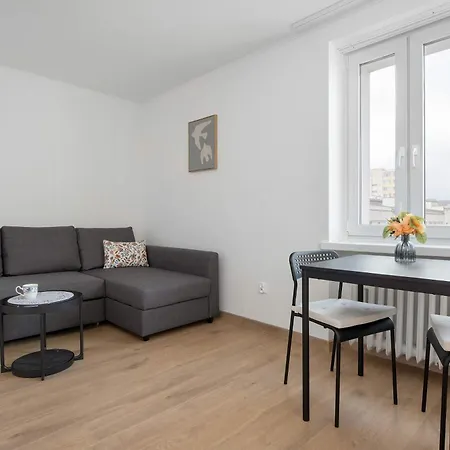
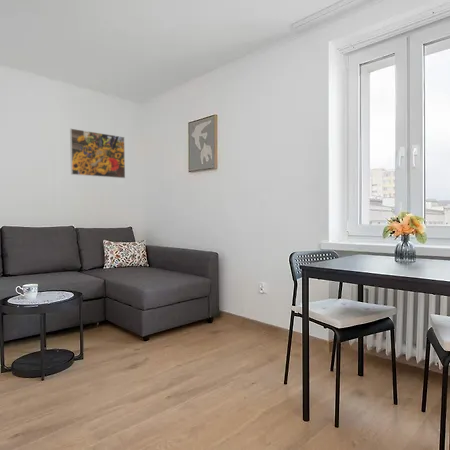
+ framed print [69,128,126,179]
